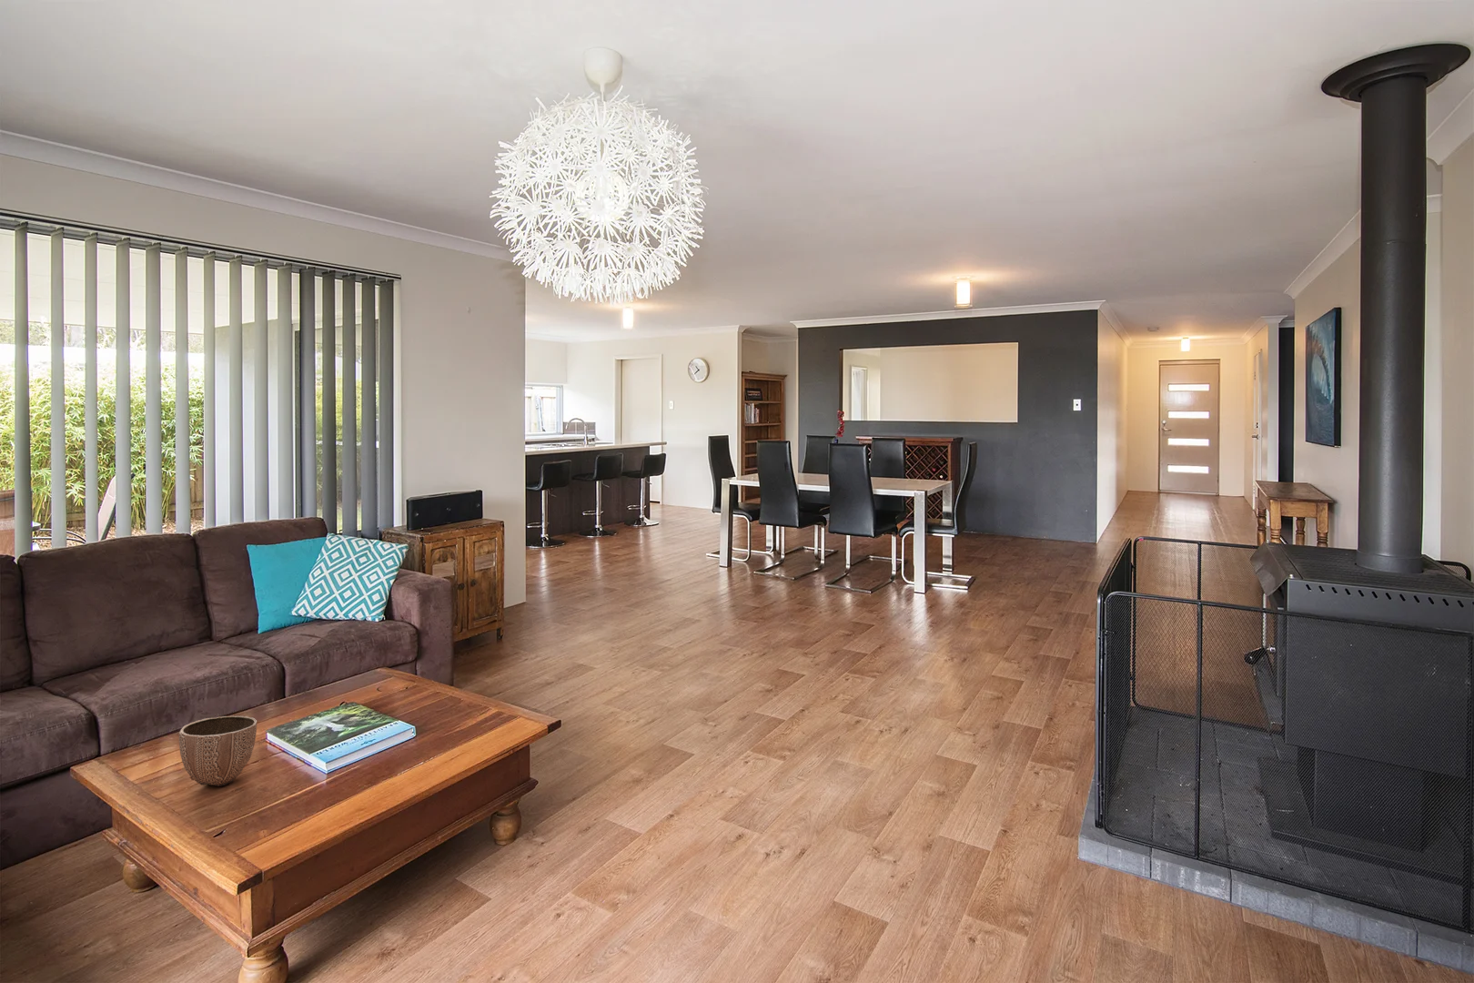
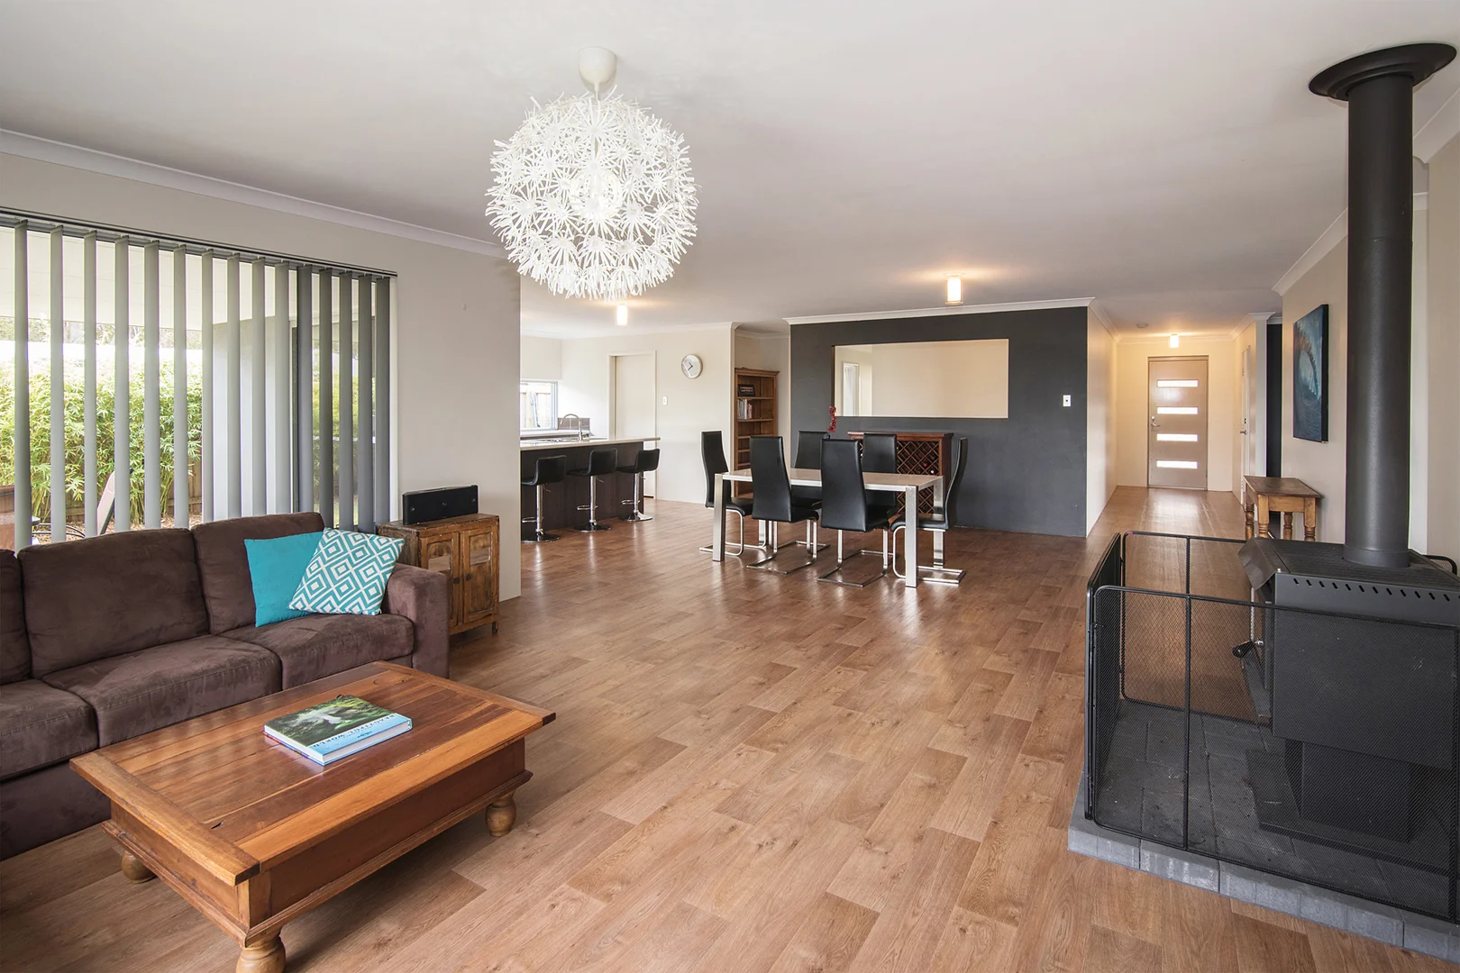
- decorative bowl [179,714,258,788]
